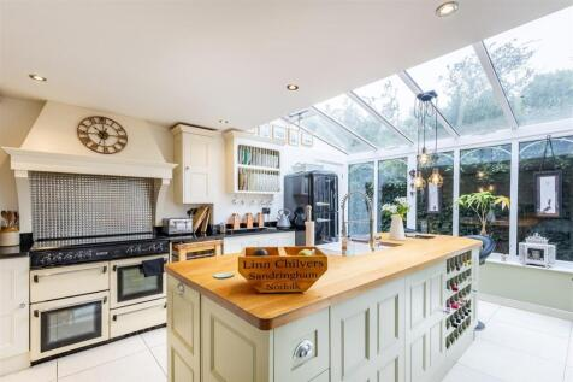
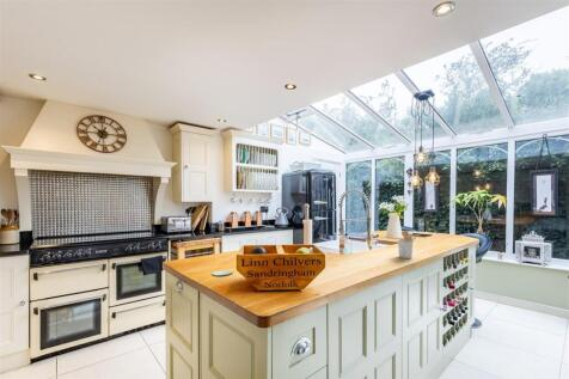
+ utensil holder [397,230,422,259]
